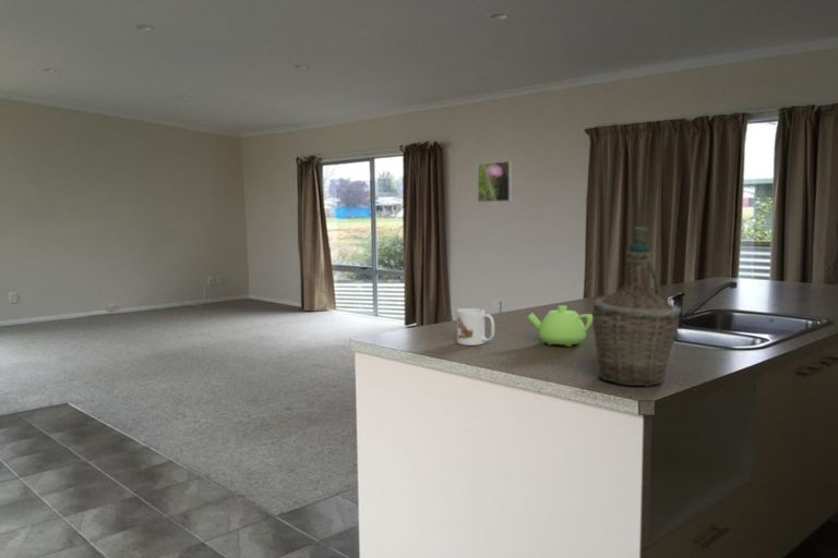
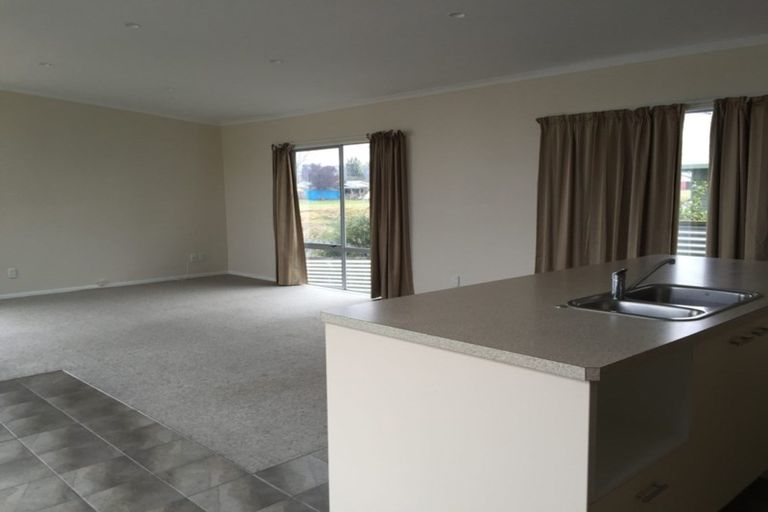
- bottle [591,227,682,388]
- teapot [526,304,592,348]
- mug [456,307,495,347]
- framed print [477,160,513,204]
